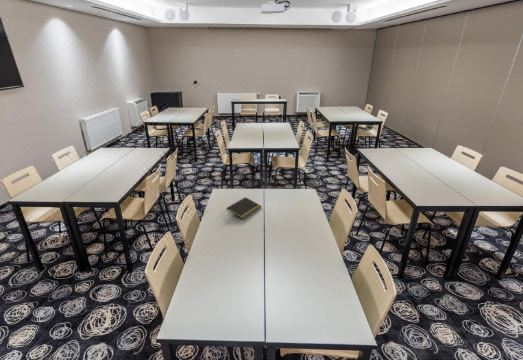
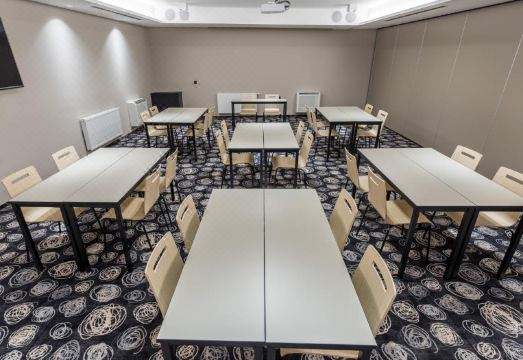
- notepad [226,196,262,220]
